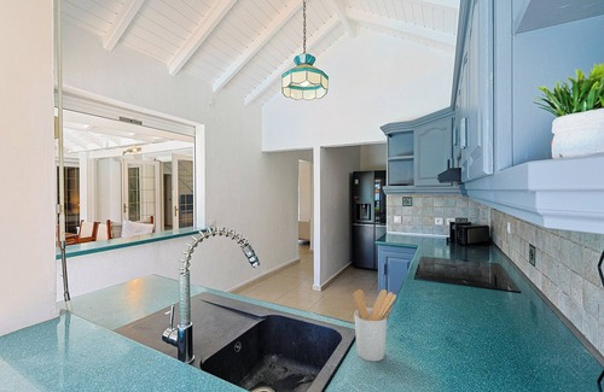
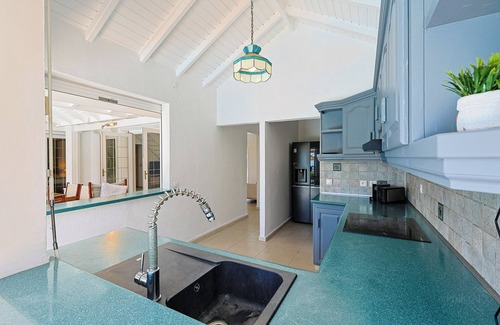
- utensil holder [353,288,397,363]
